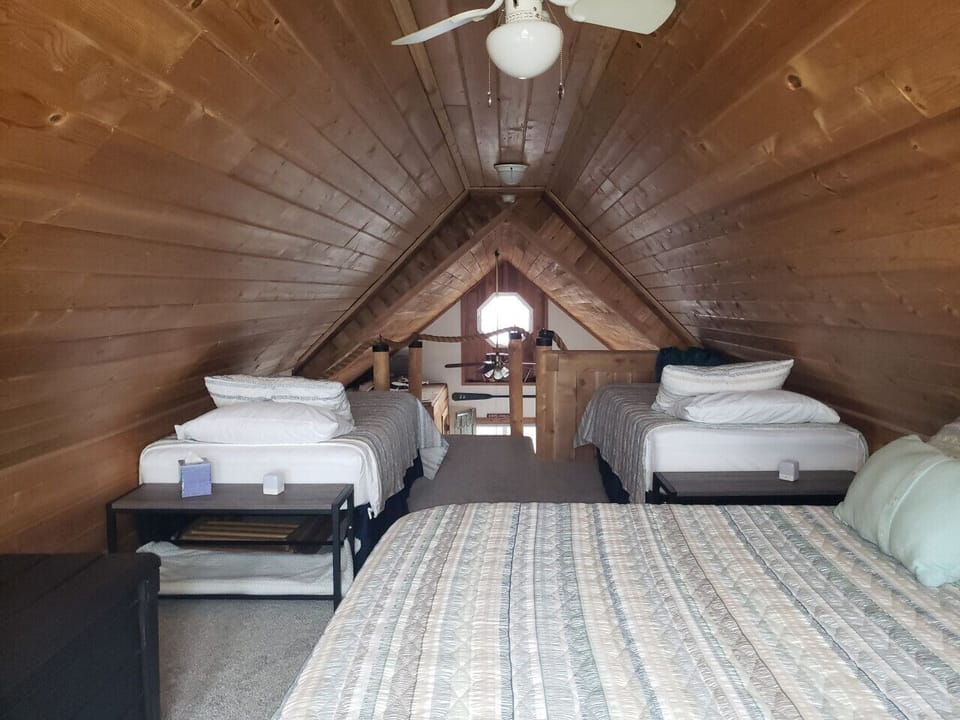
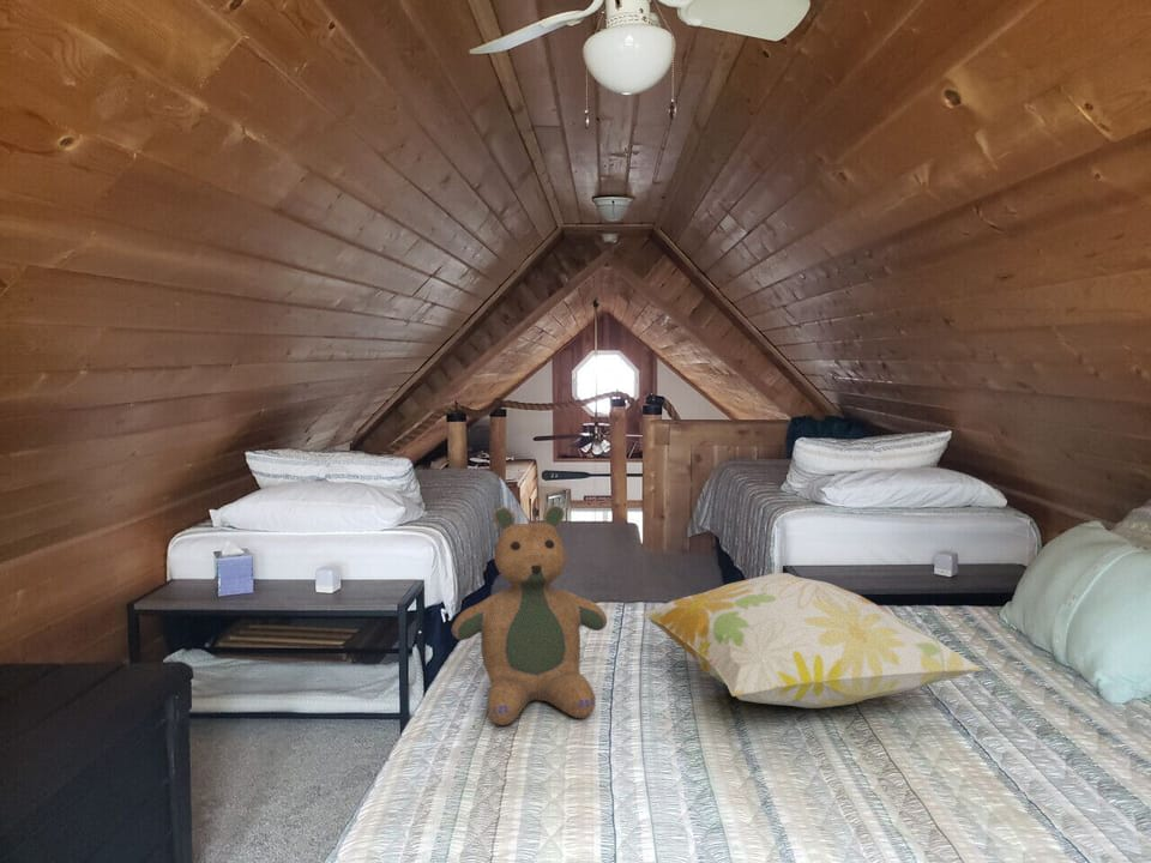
+ decorative pillow [640,572,987,710]
+ teddy bear [451,503,608,726]
